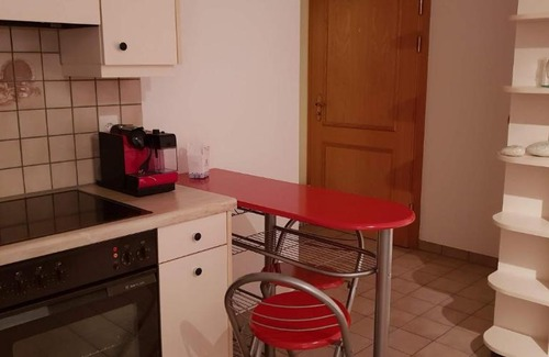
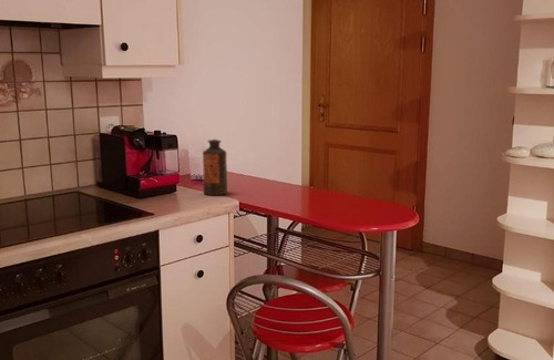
+ bottle [202,138,228,196]
